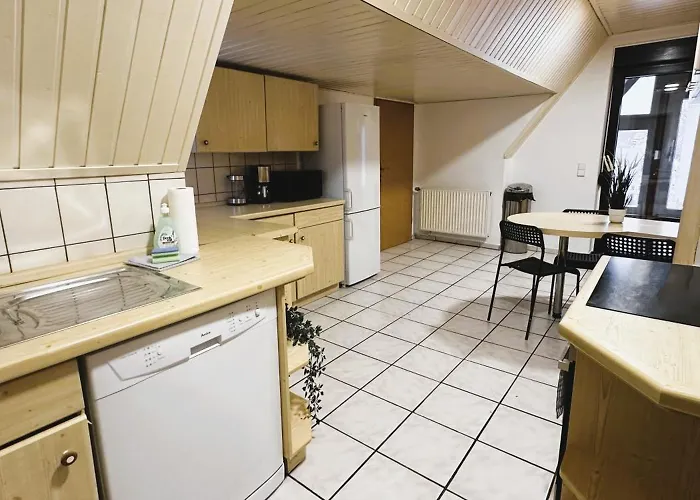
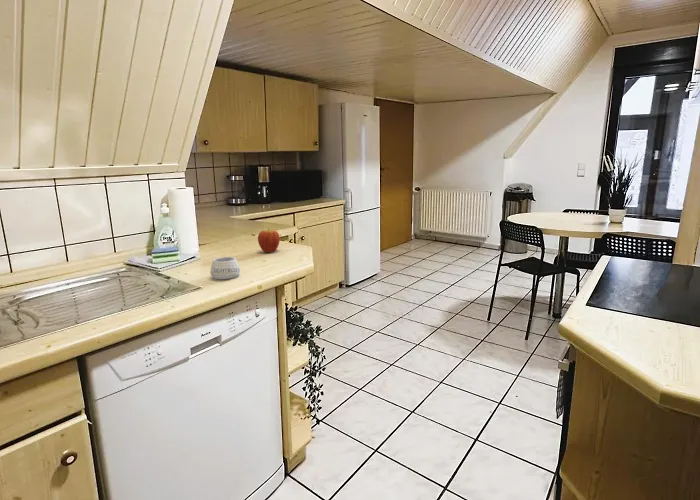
+ mug [209,256,241,280]
+ fruit [257,227,281,253]
